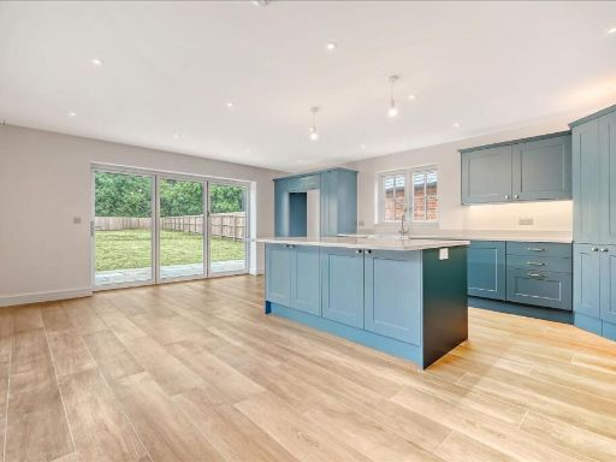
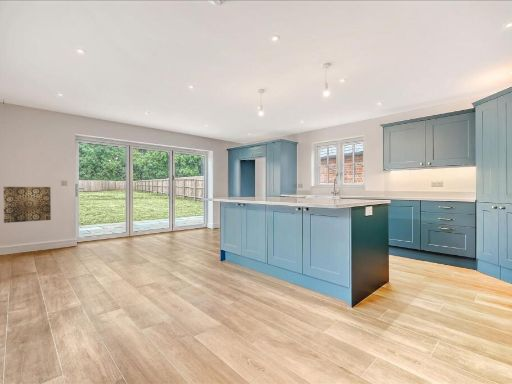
+ wall art [3,186,52,224]
